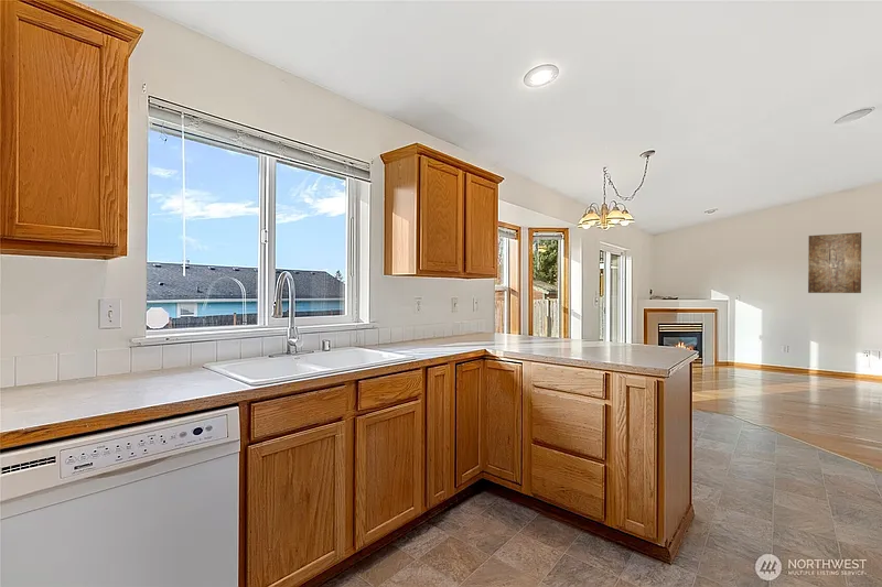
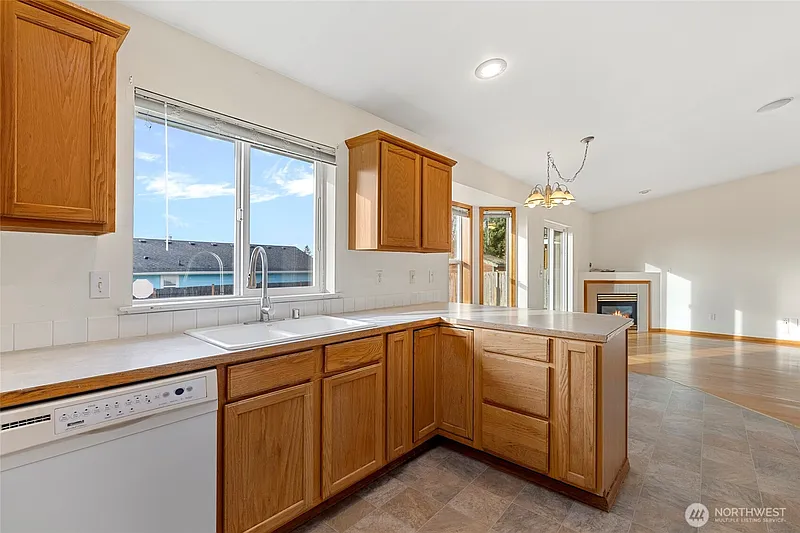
- wall art [807,231,862,294]
